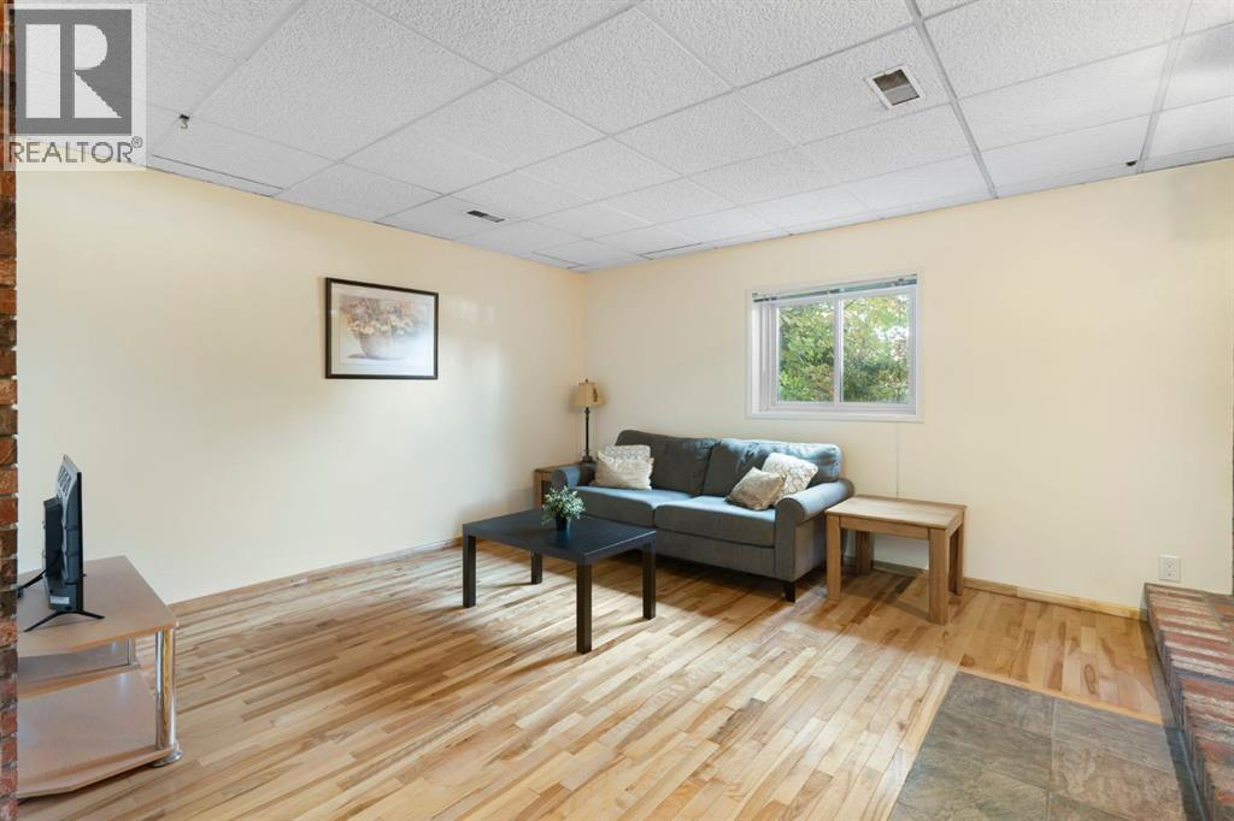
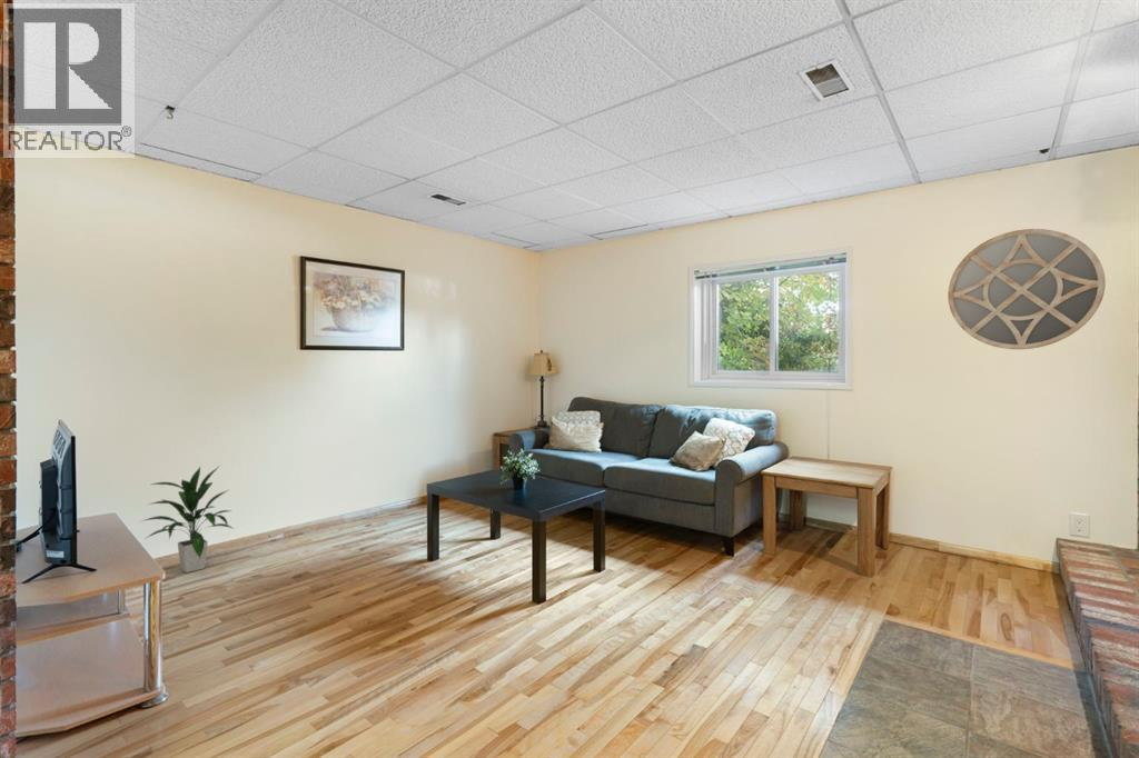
+ indoor plant [137,466,236,574]
+ home mirror [947,228,1107,350]
